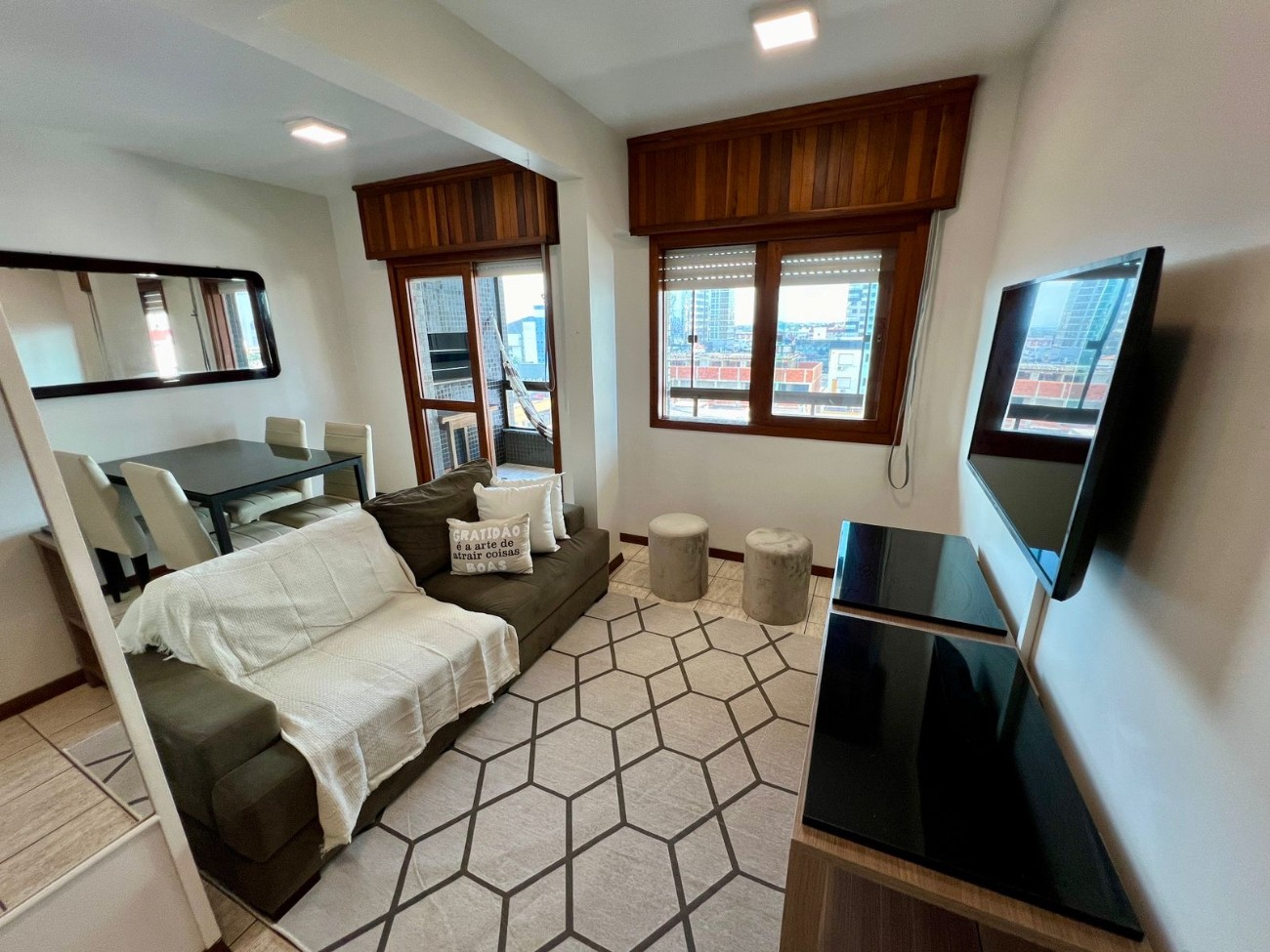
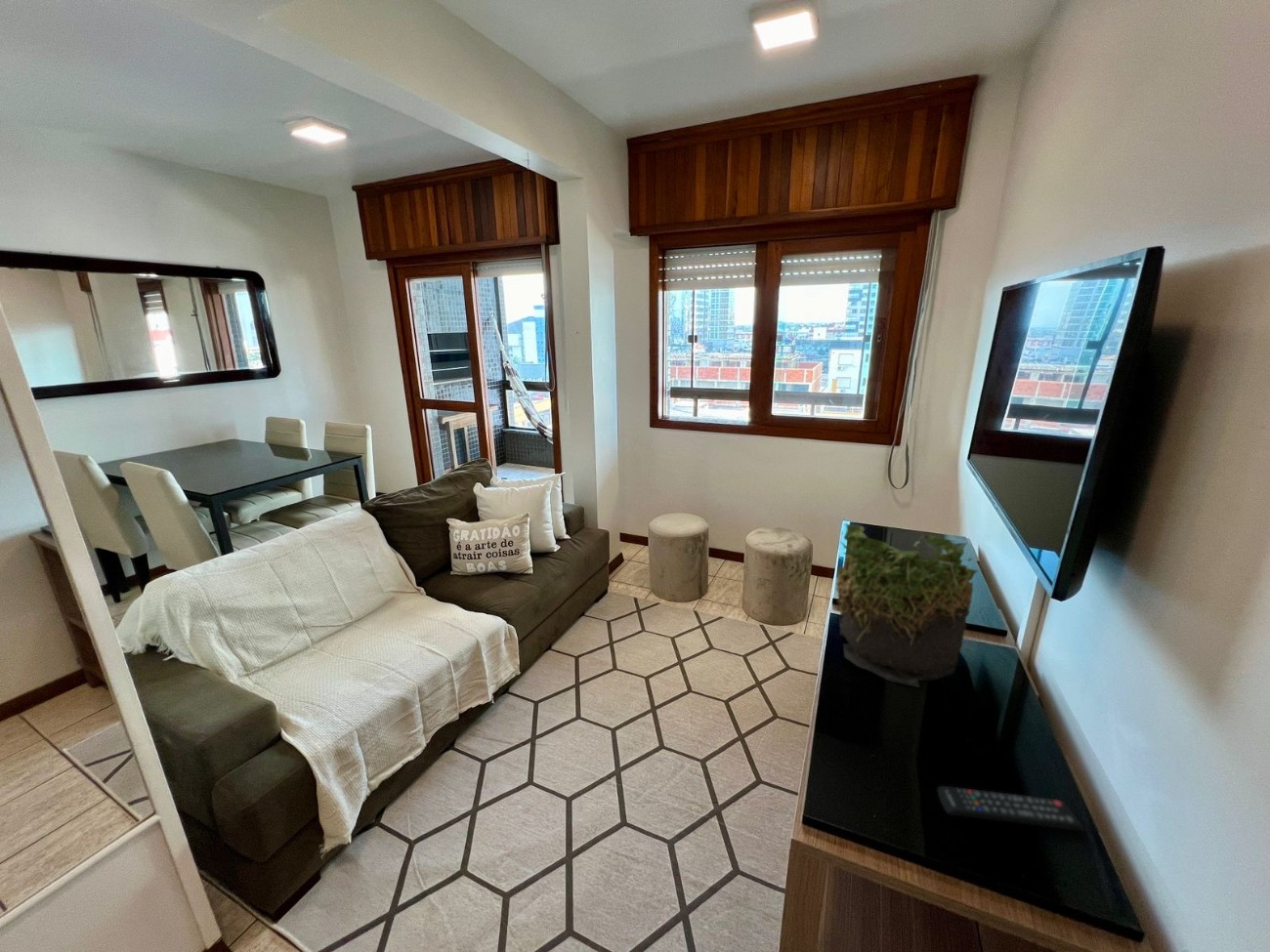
+ remote control [937,785,1085,832]
+ plant [834,523,980,688]
